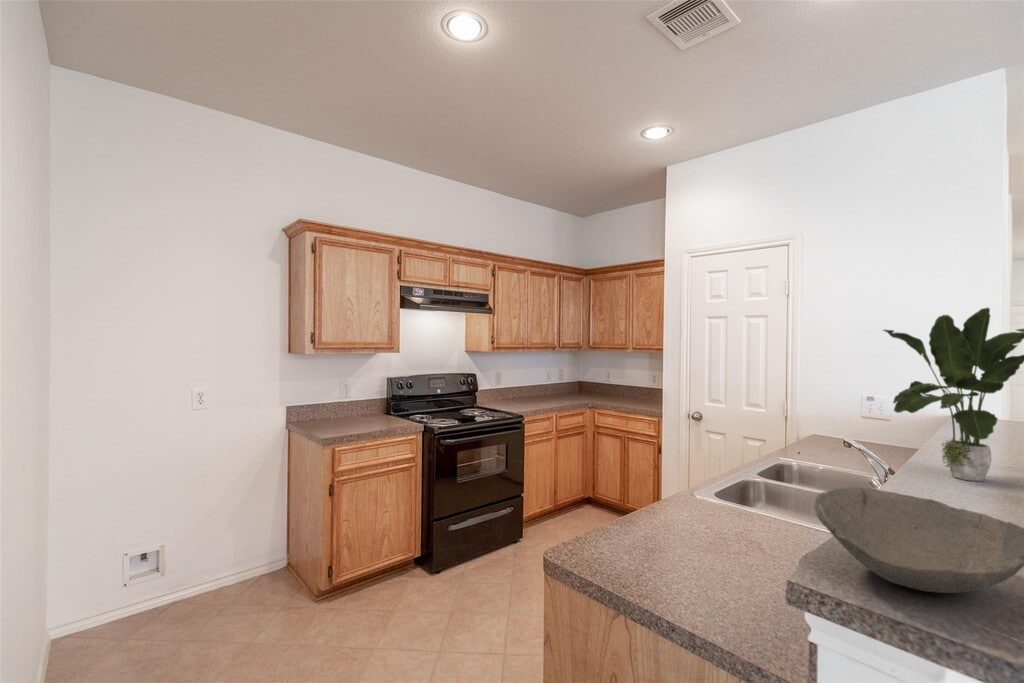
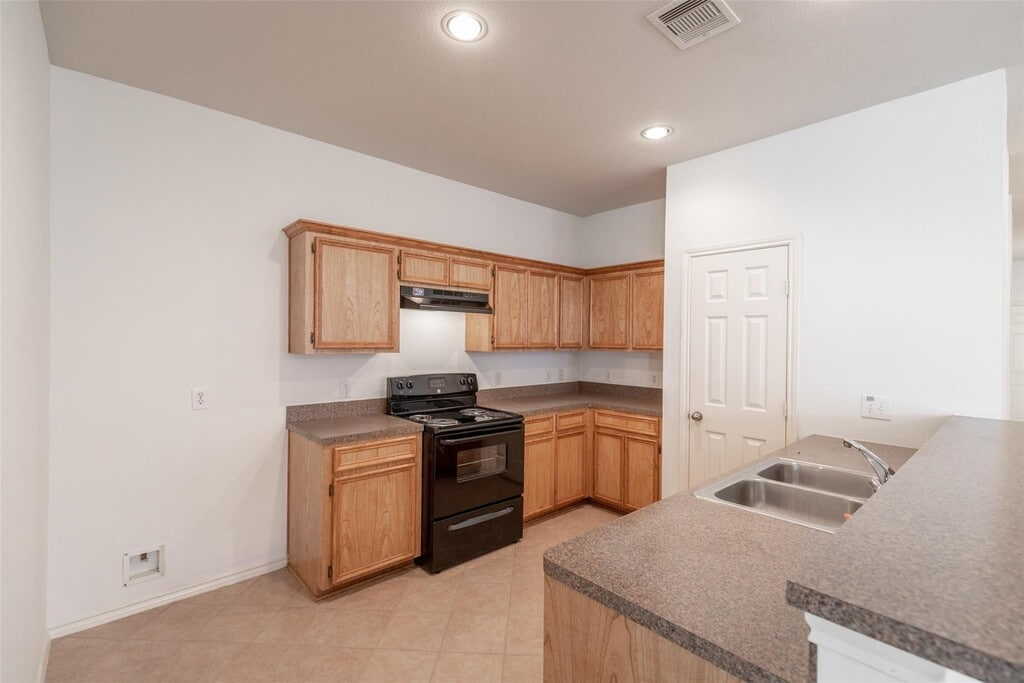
- bowl [813,486,1024,594]
- potted plant [882,306,1024,482]
